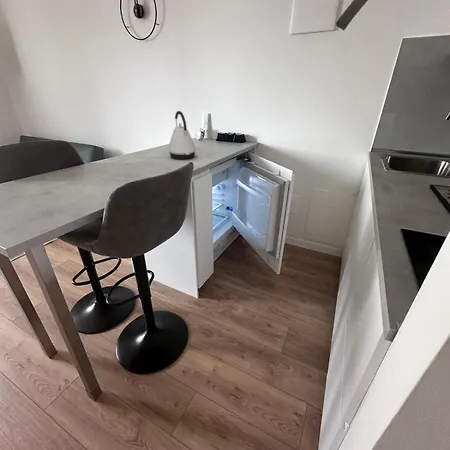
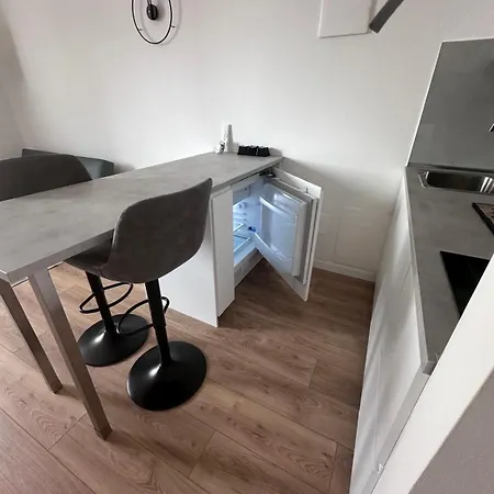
- kettle [167,110,197,160]
